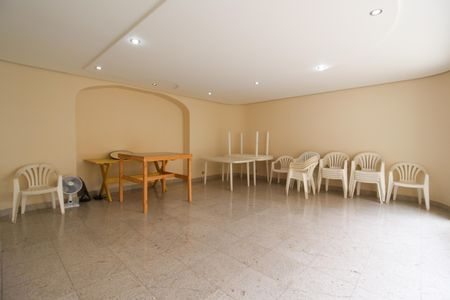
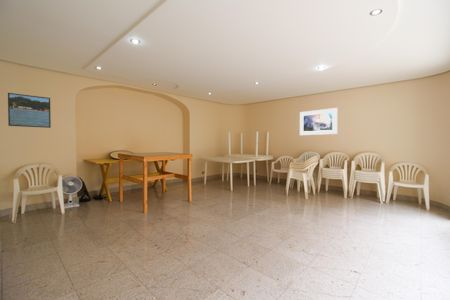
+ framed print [7,92,52,129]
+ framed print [299,107,338,136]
